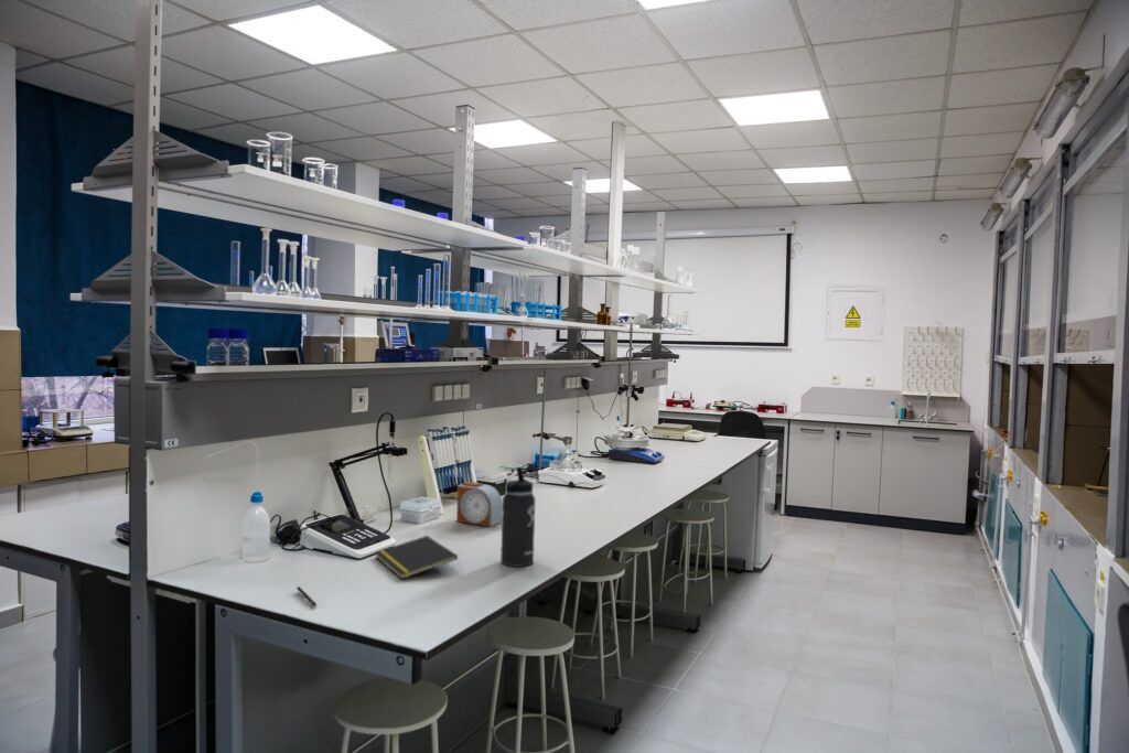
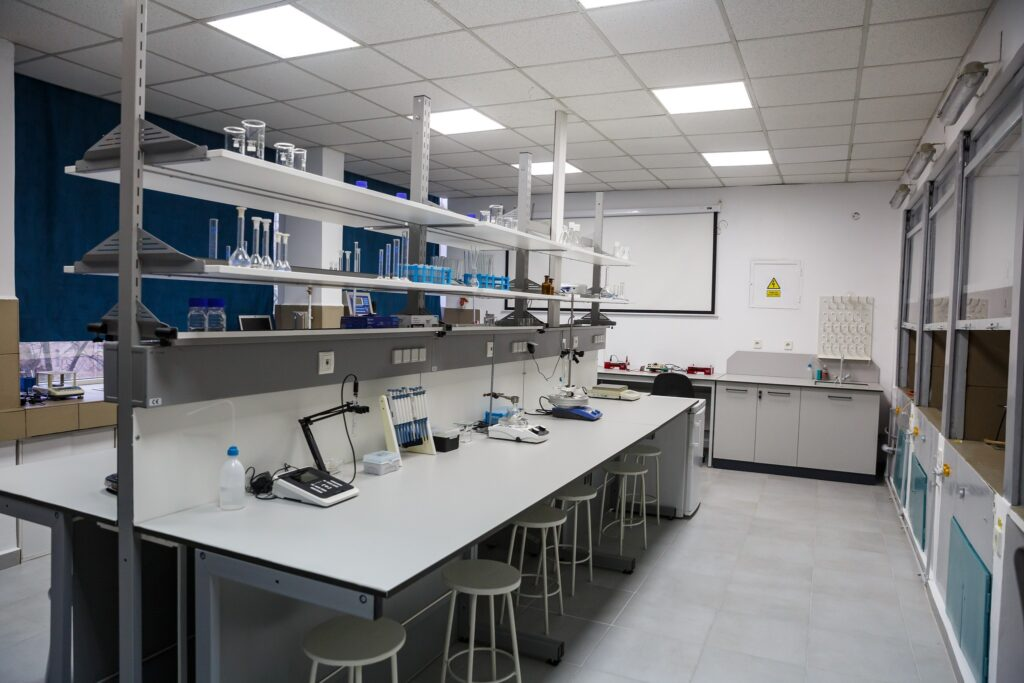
- notepad [374,535,459,580]
- thermos bottle [499,466,537,568]
- pen [295,585,318,607]
- alarm clock [455,481,503,528]
